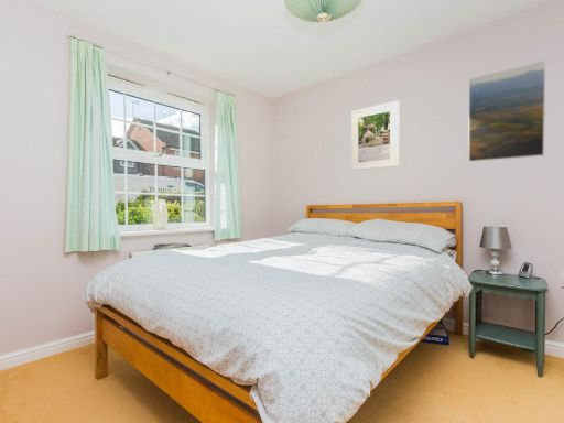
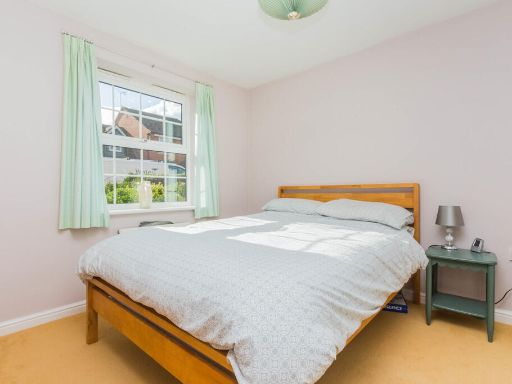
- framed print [467,59,546,163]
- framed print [350,99,400,172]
